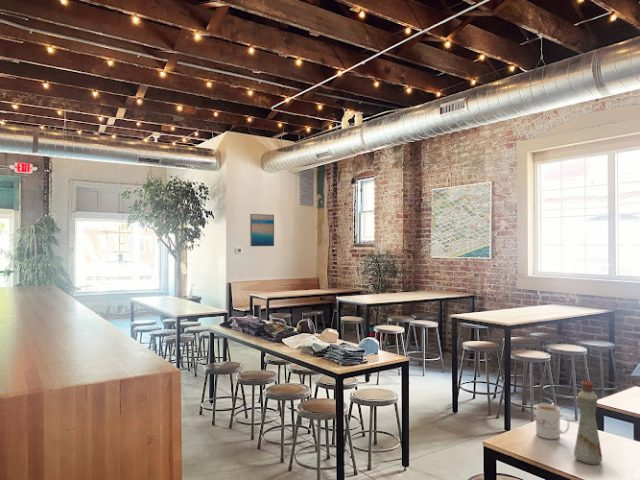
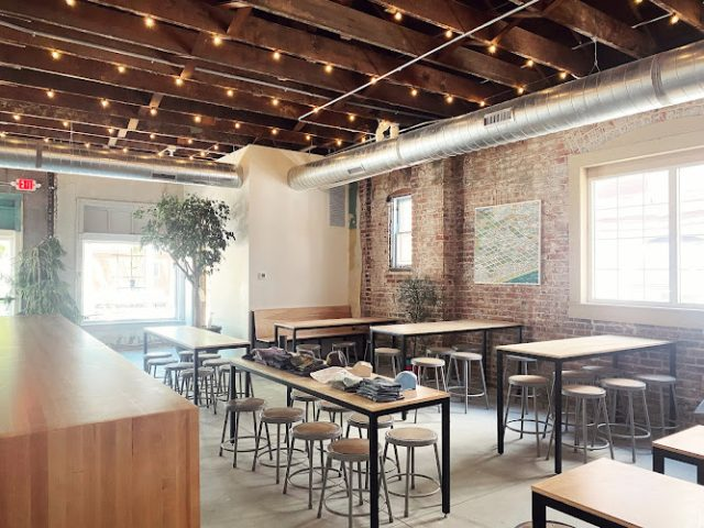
- mug [535,403,570,440]
- wall art [249,213,275,247]
- bottle [573,379,603,466]
